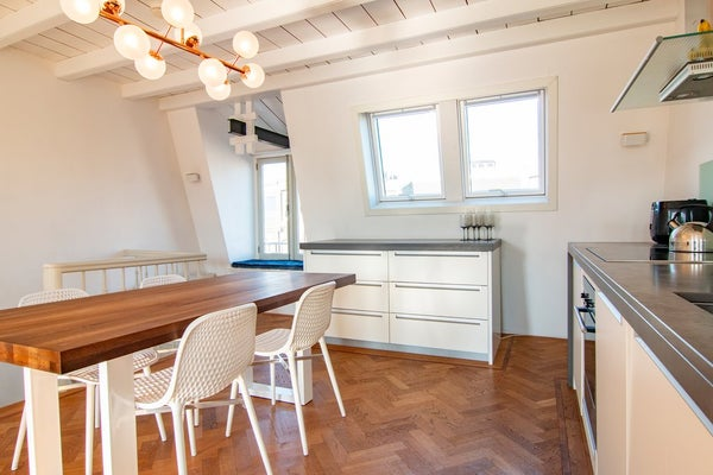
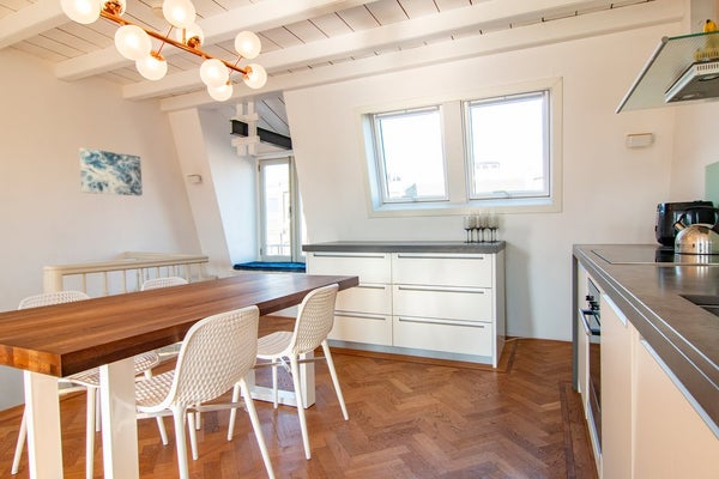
+ wall art [78,147,144,196]
